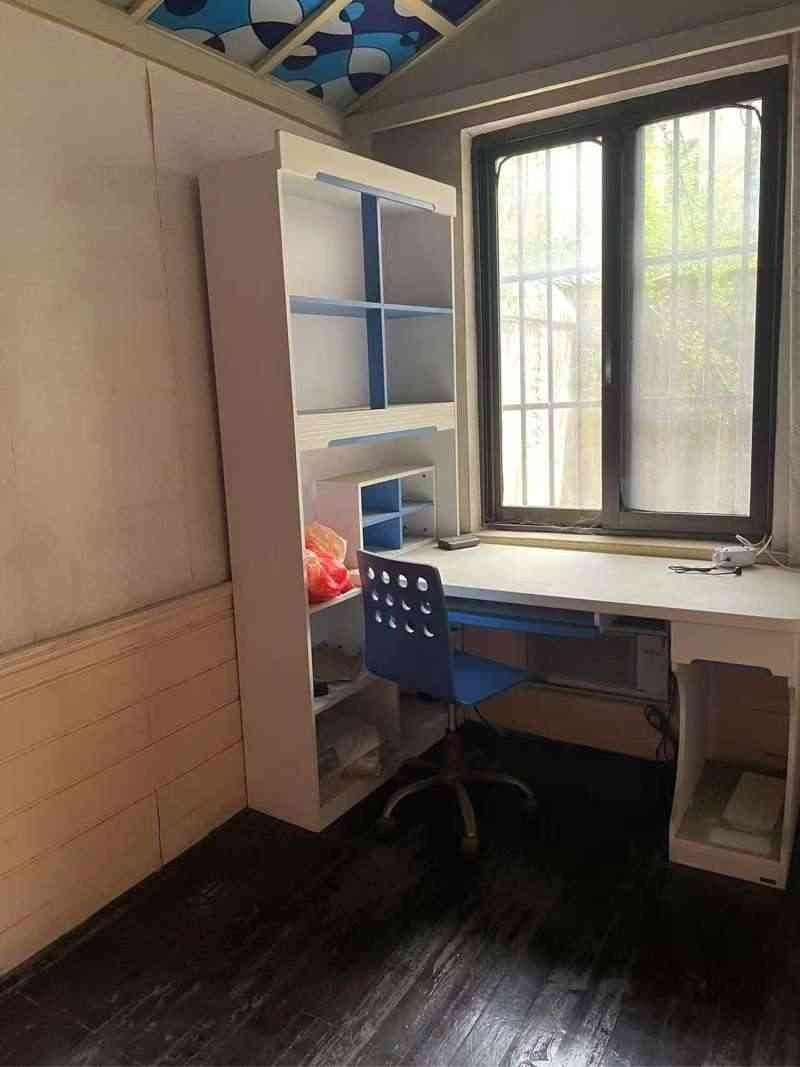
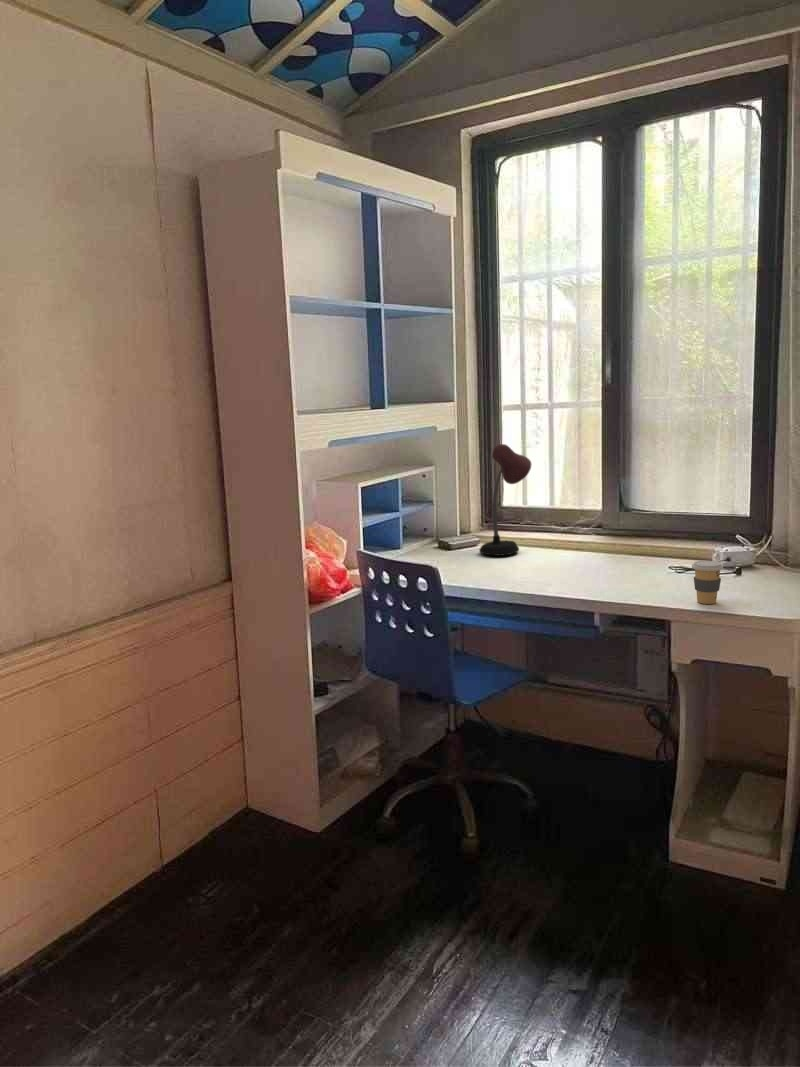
+ coffee cup [691,560,724,605]
+ desk lamp [478,443,532,557]
